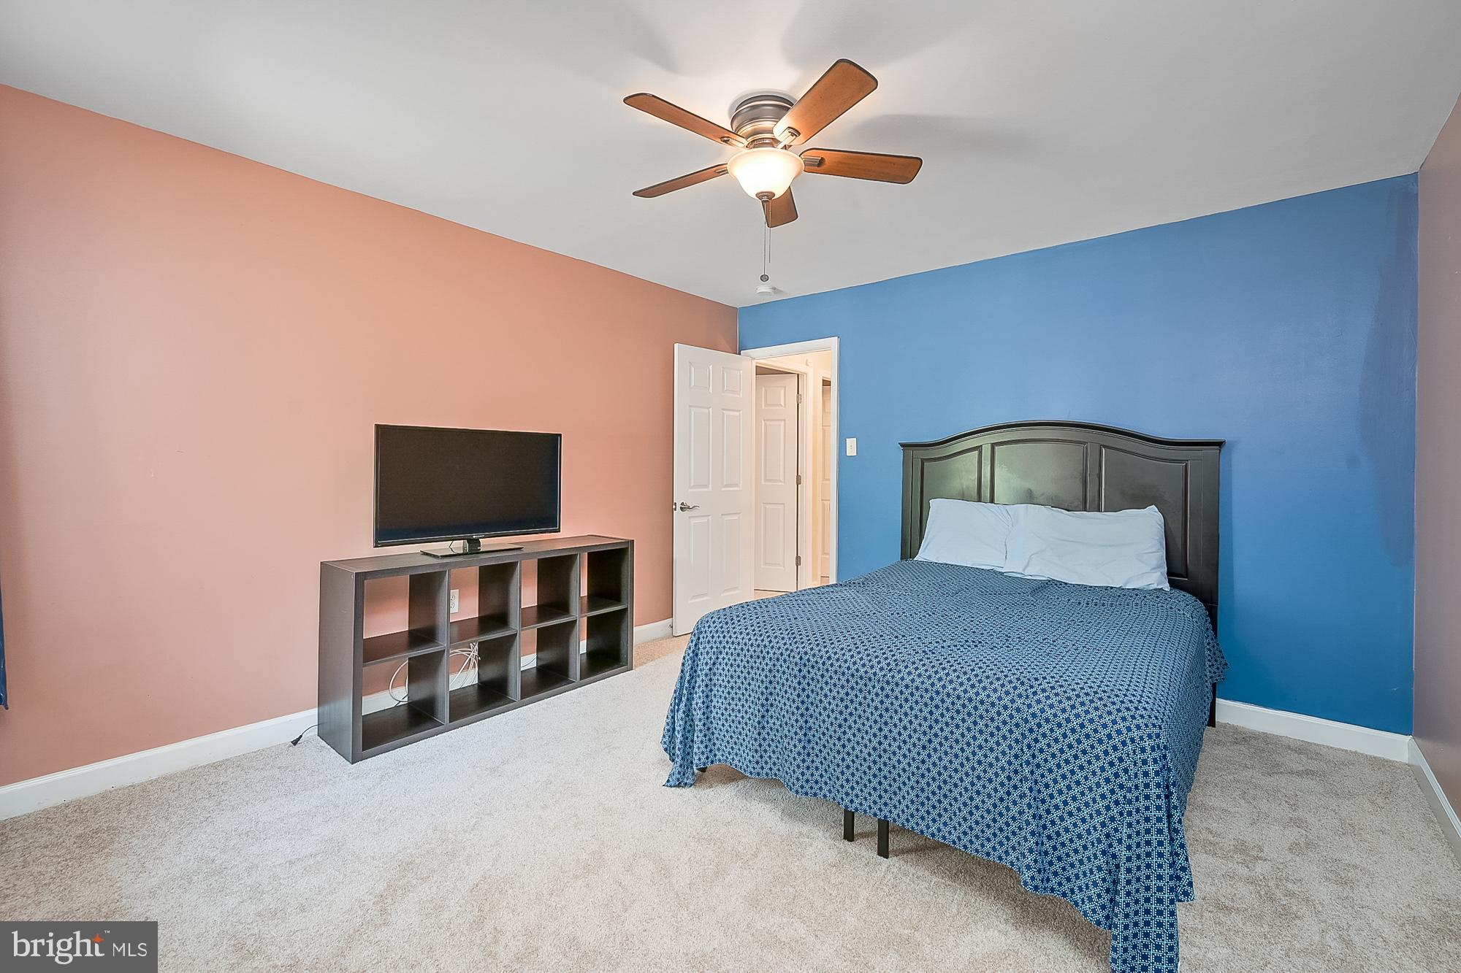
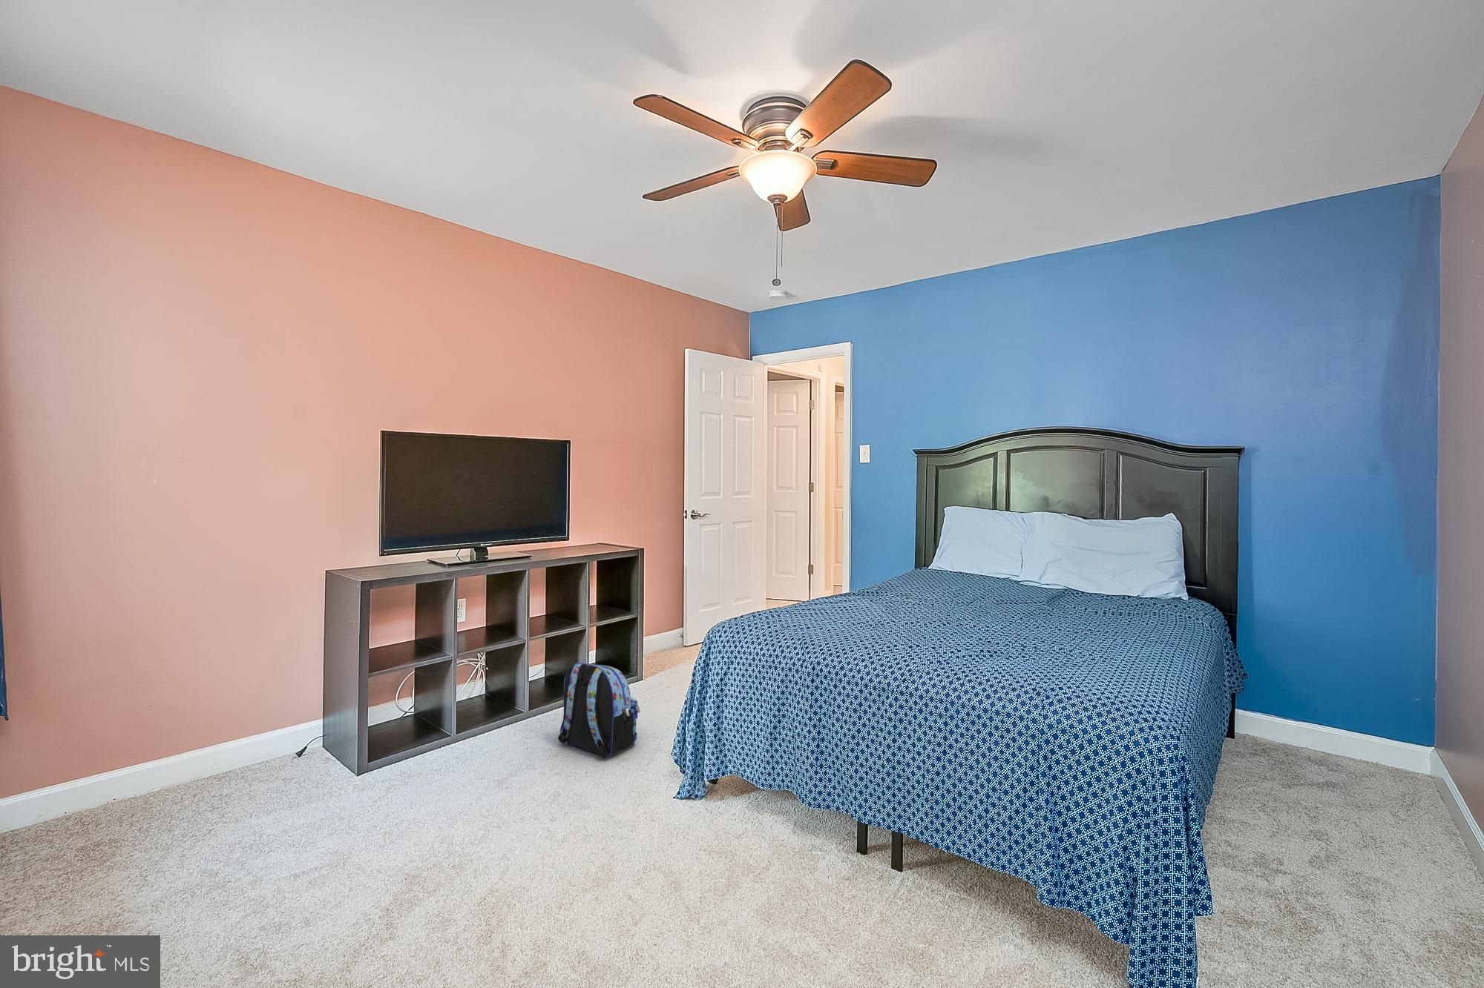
+ backpack [557,662,640,759]
